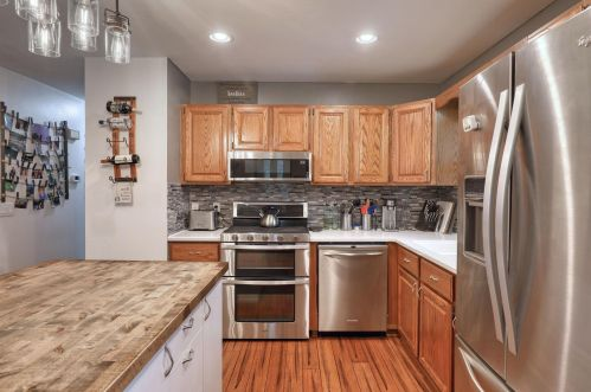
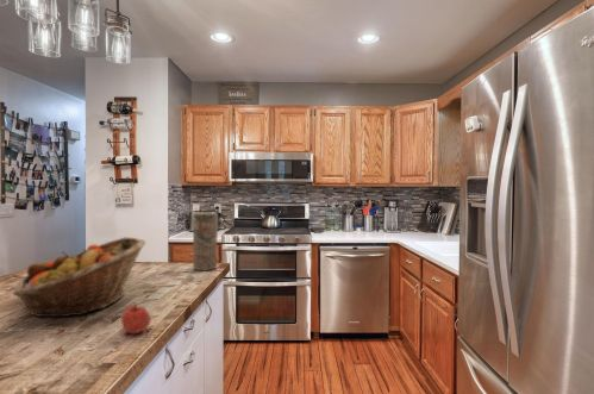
+ fruit basket [12,236,148,318]
+ apple [120,304,152,334]
+ vase [192,212,219,271]
